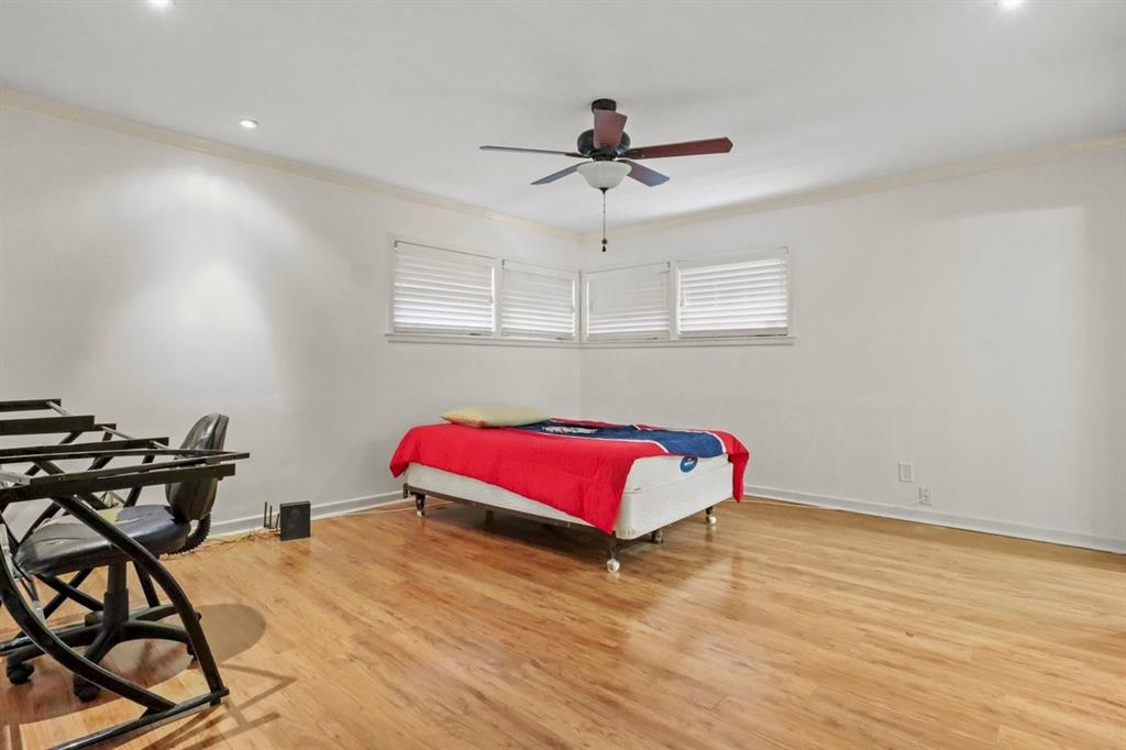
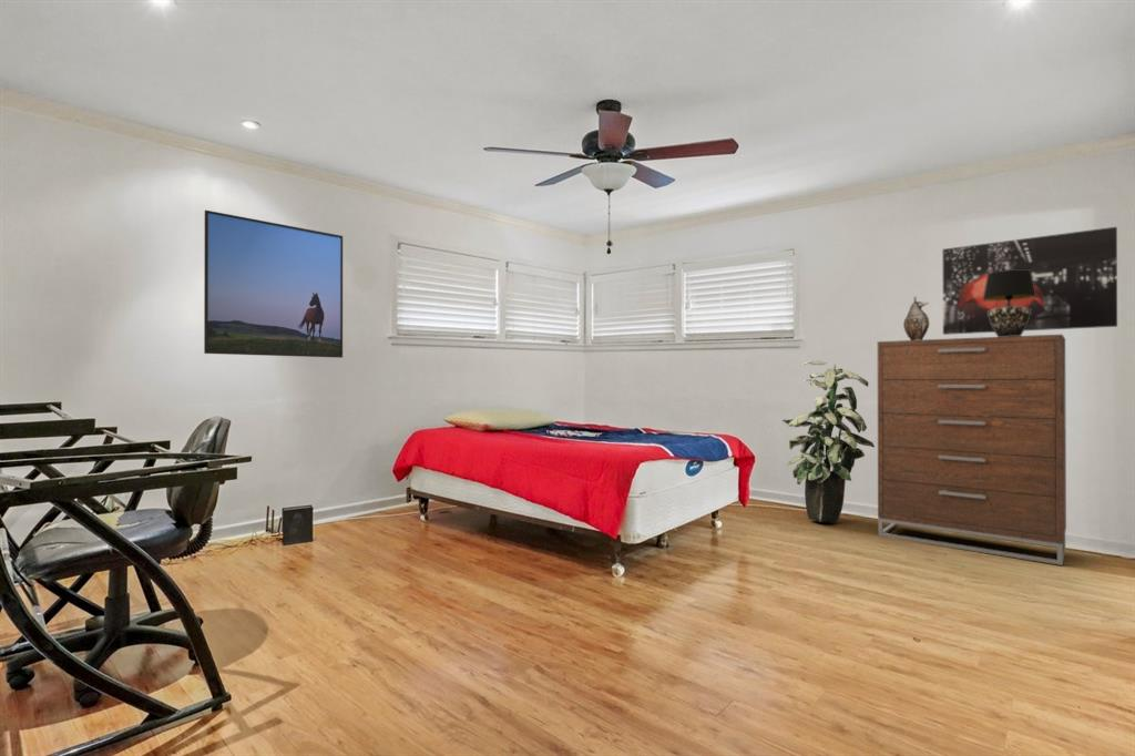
+ dresser [877,334,1067,566]
+ decorative vase [902,295,930,340]
+ wall art [941,226,1118,336]
+ table lamp [983,269,1036,337]
+ indoor plant [781,359,876,524]
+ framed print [203,210,344,359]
